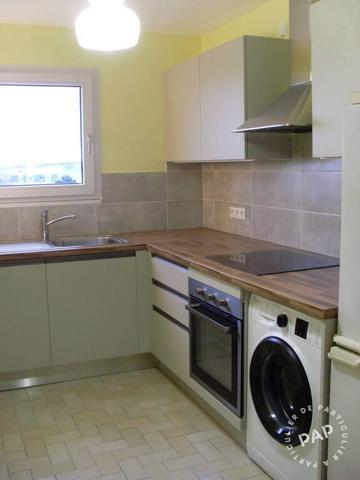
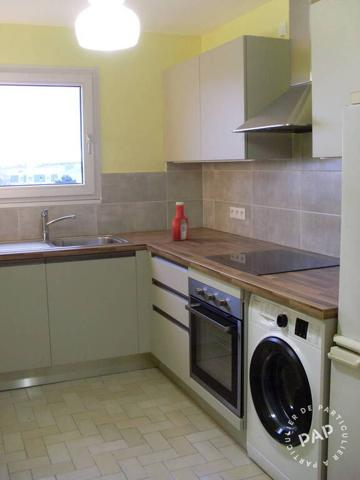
+ soap bottle [171,201,189,242]
